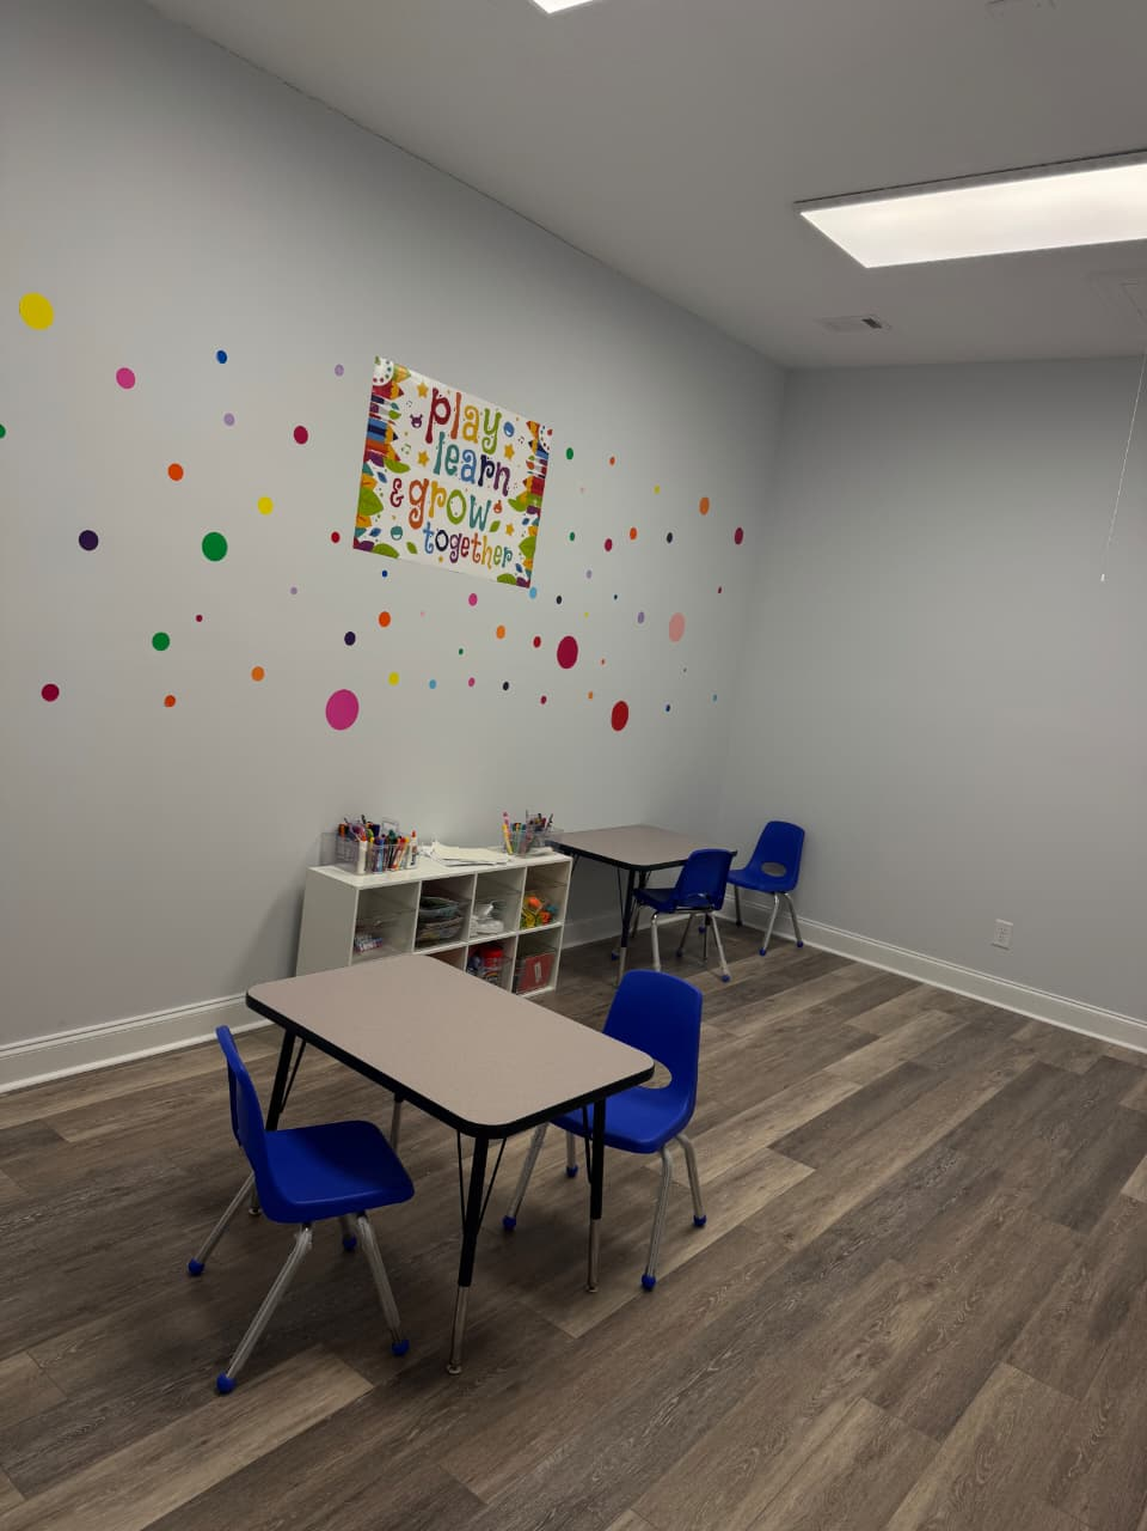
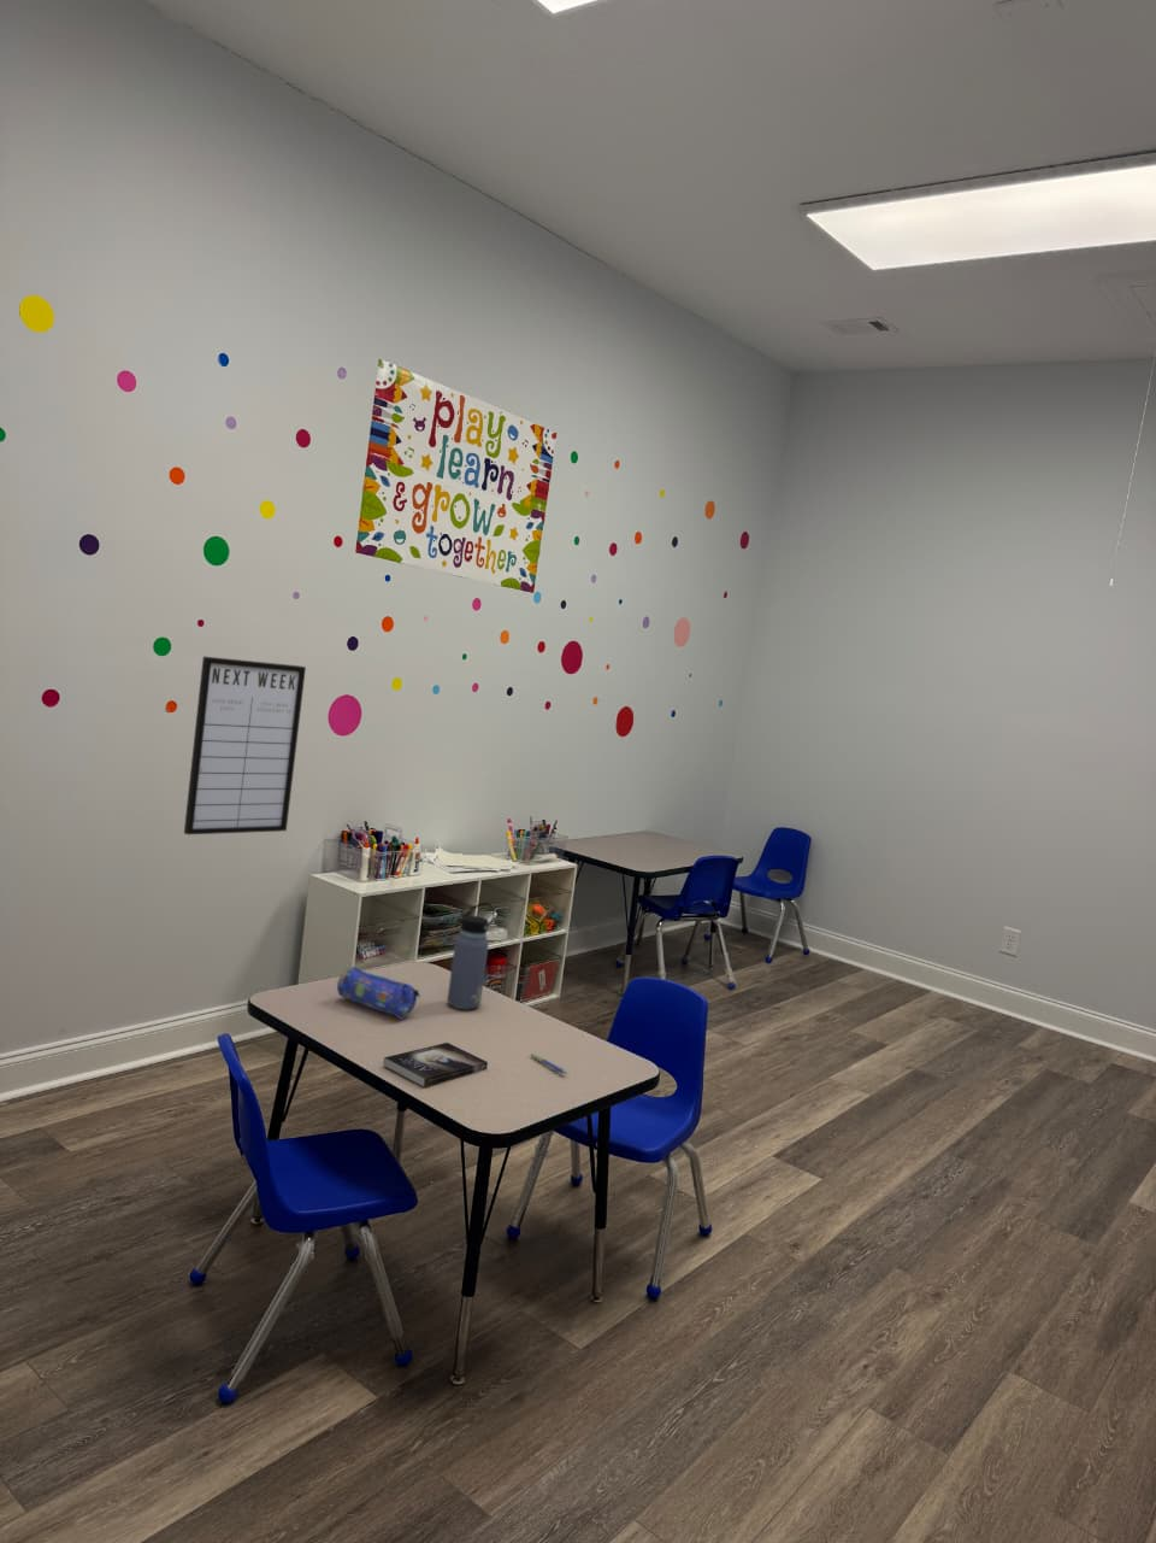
+ water bottle [447,902,497,1010]
+ book [381,1041,489,1087]
+ pen [528,1052,568,1075]
+ writing board [183,655,307,836]
+ pencil case [336,966,421,1021]
